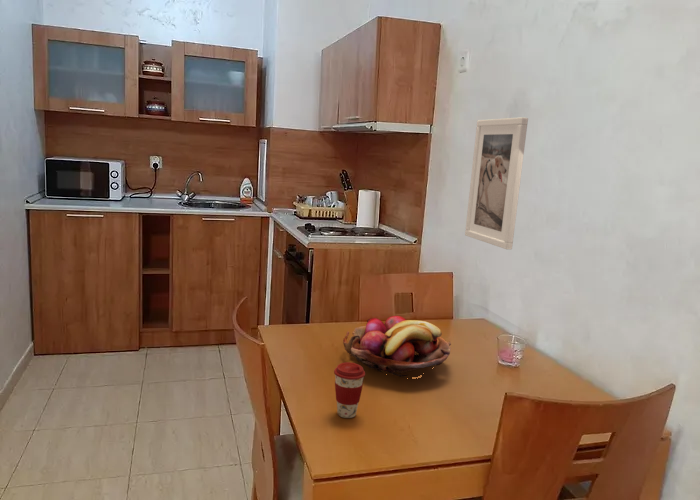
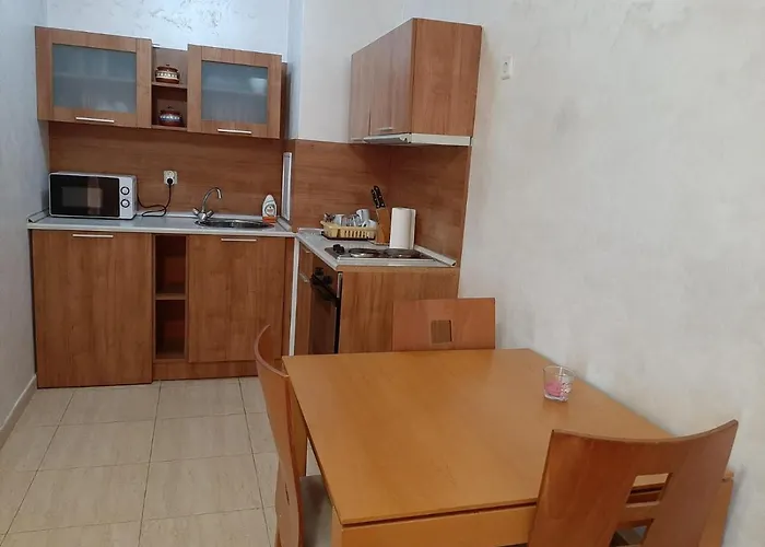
- fruit basket [342,315,452,378]
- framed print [464,116,529,250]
- coffee cup [333,361,366,419]
